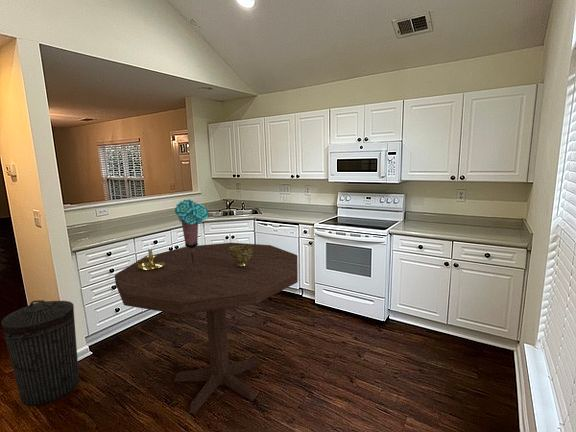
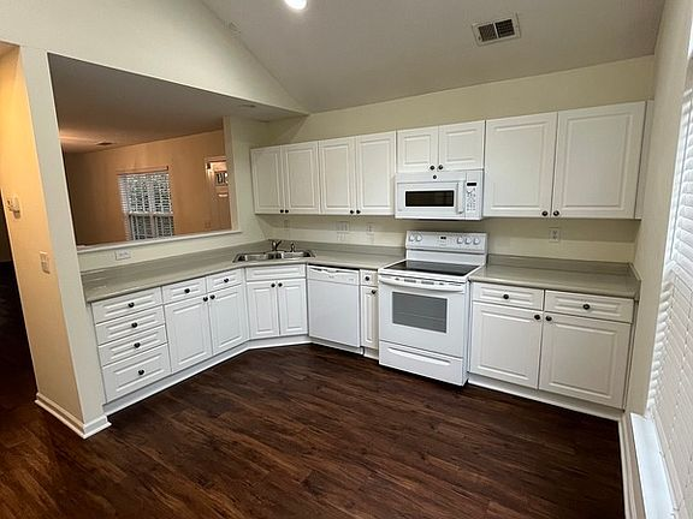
- bouquet [174,198,209,266]
- dining table [114,242,299,415]
- decorative bowl [229,243,253,268]
- candle holder [137,241,165,271]
- trash can [0,299,80,407]
